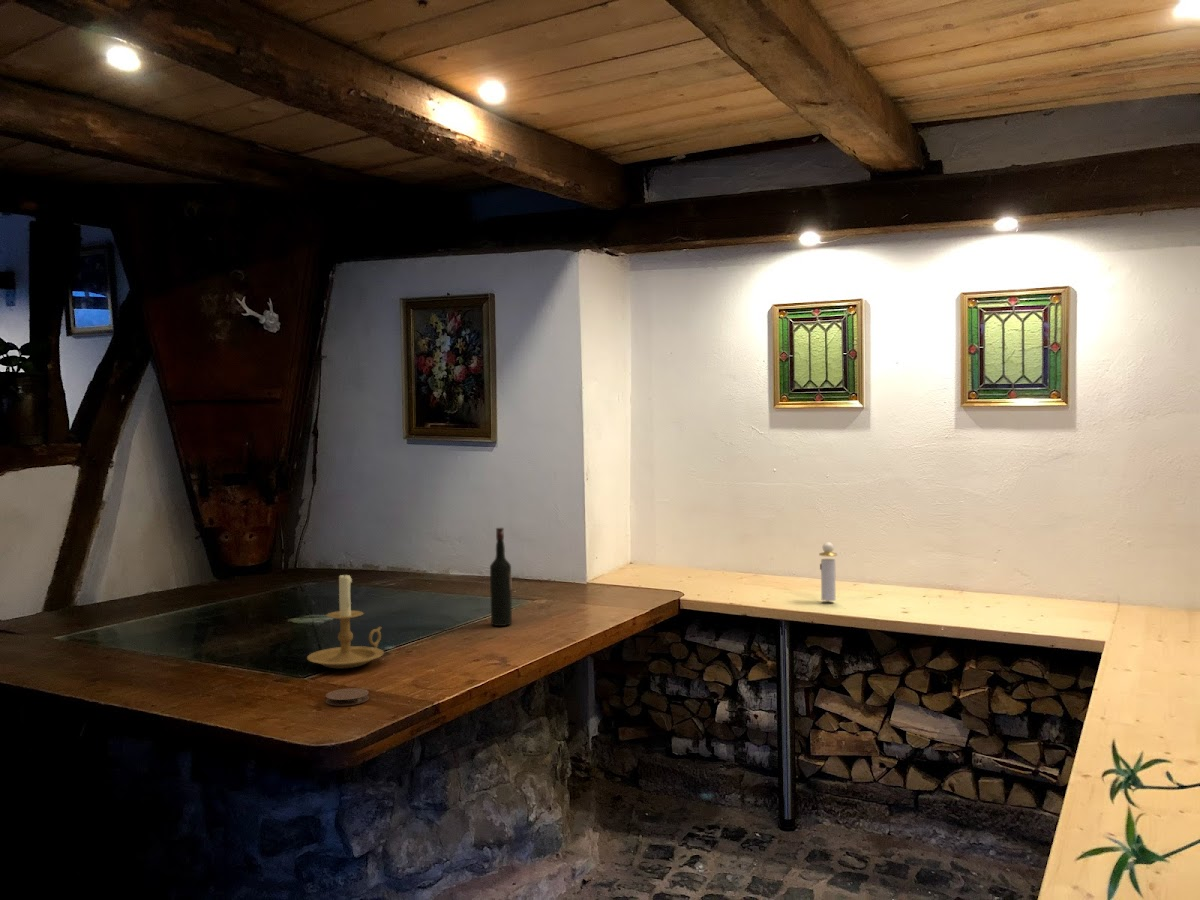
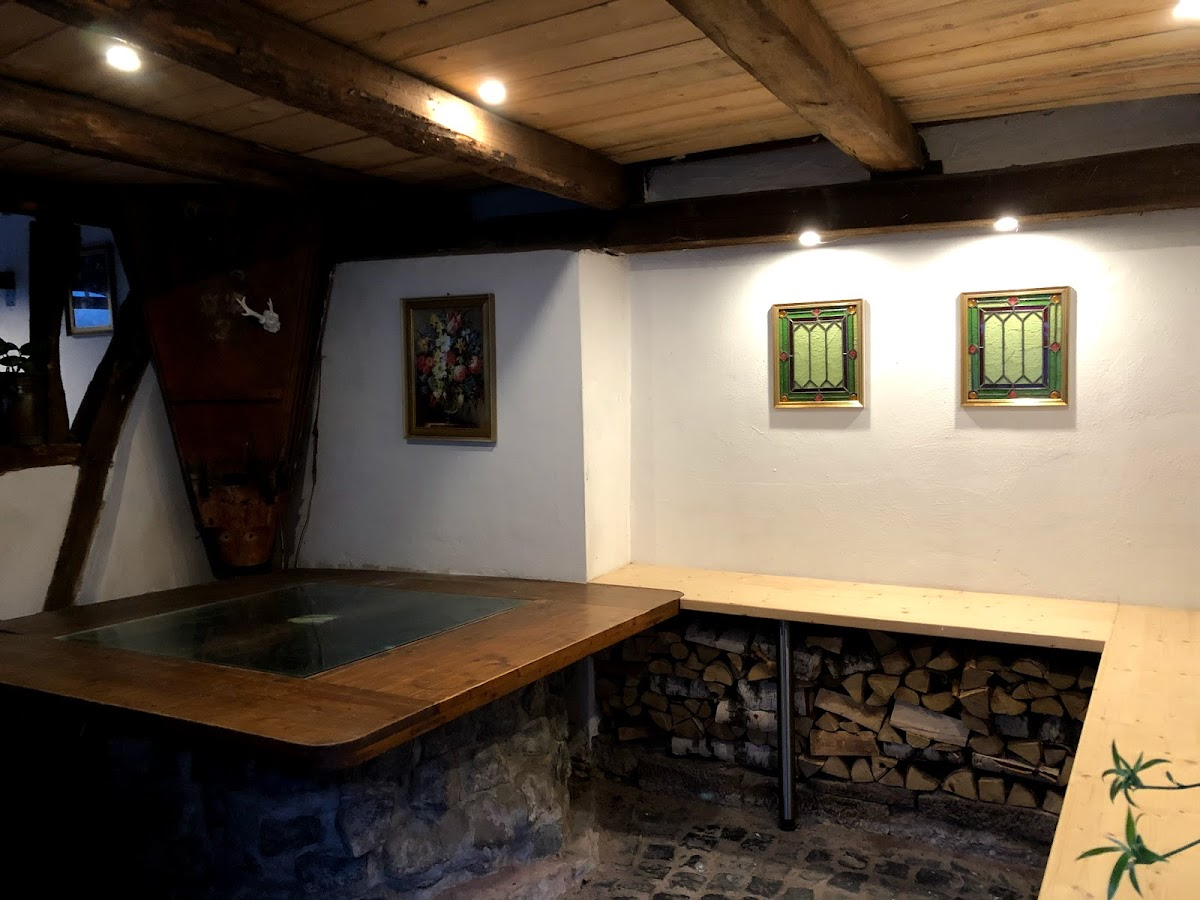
- wine bottle [489,527,513,627]
- candle holder [306,571,385,669]
- perfume bottle [818,541,838,602]
- coaster [325,687,370,707]
